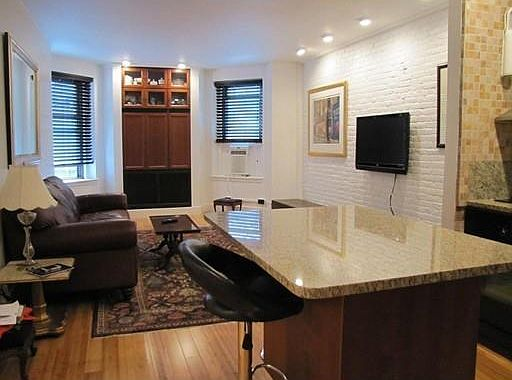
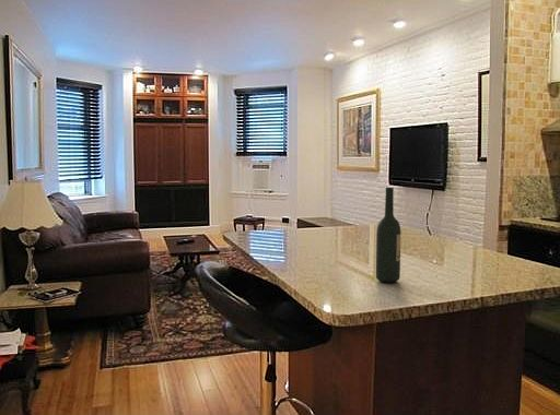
+ wine bottle [375,187,401,284]
